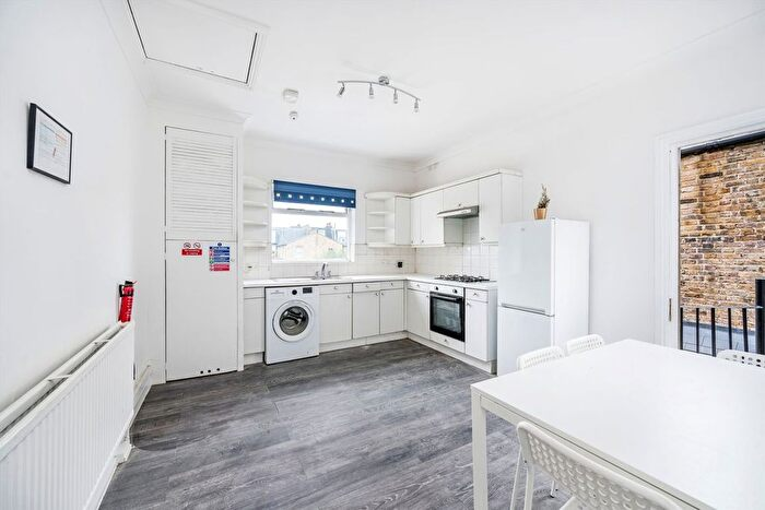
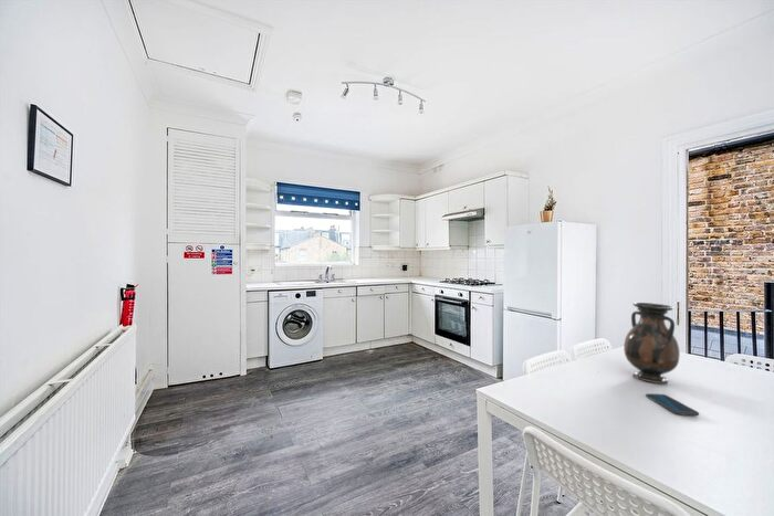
+ smartphone [645,392,700,417]
+ vase [623,302,681,385]
